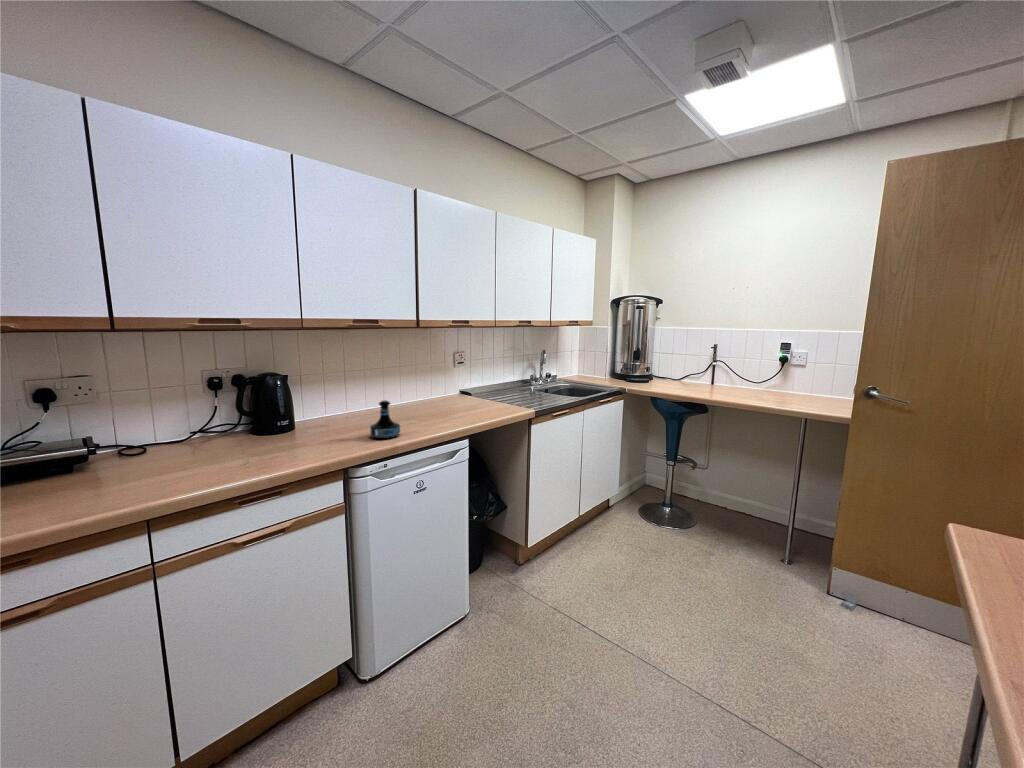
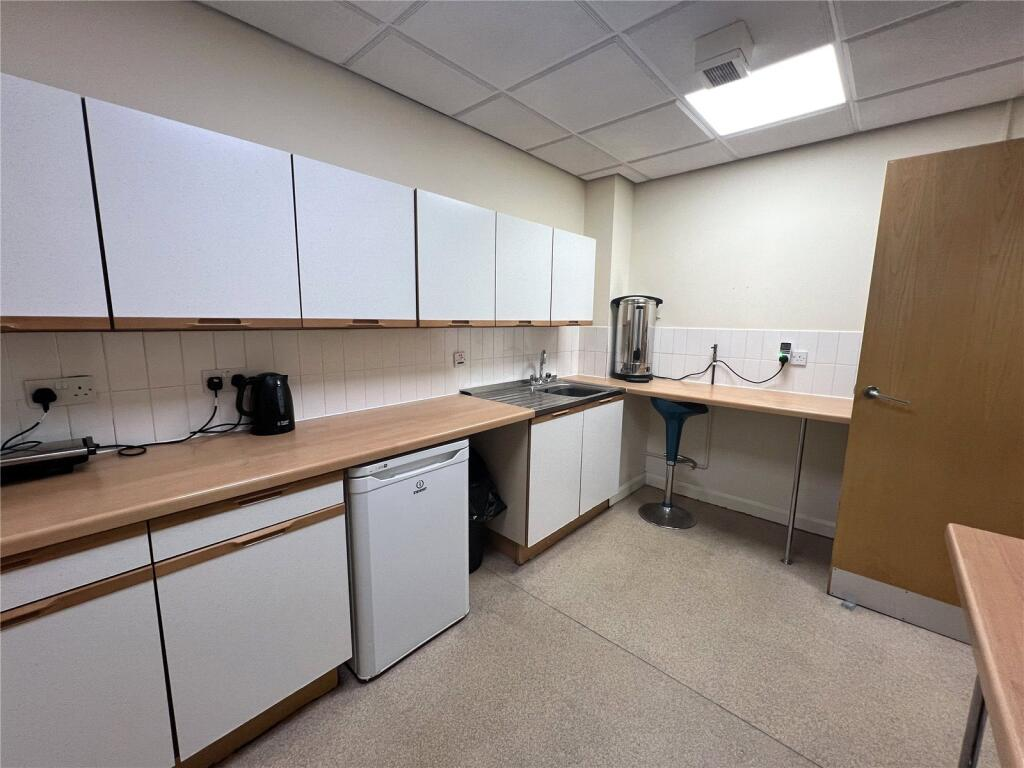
- tequila bottle [369,399,401,440]
